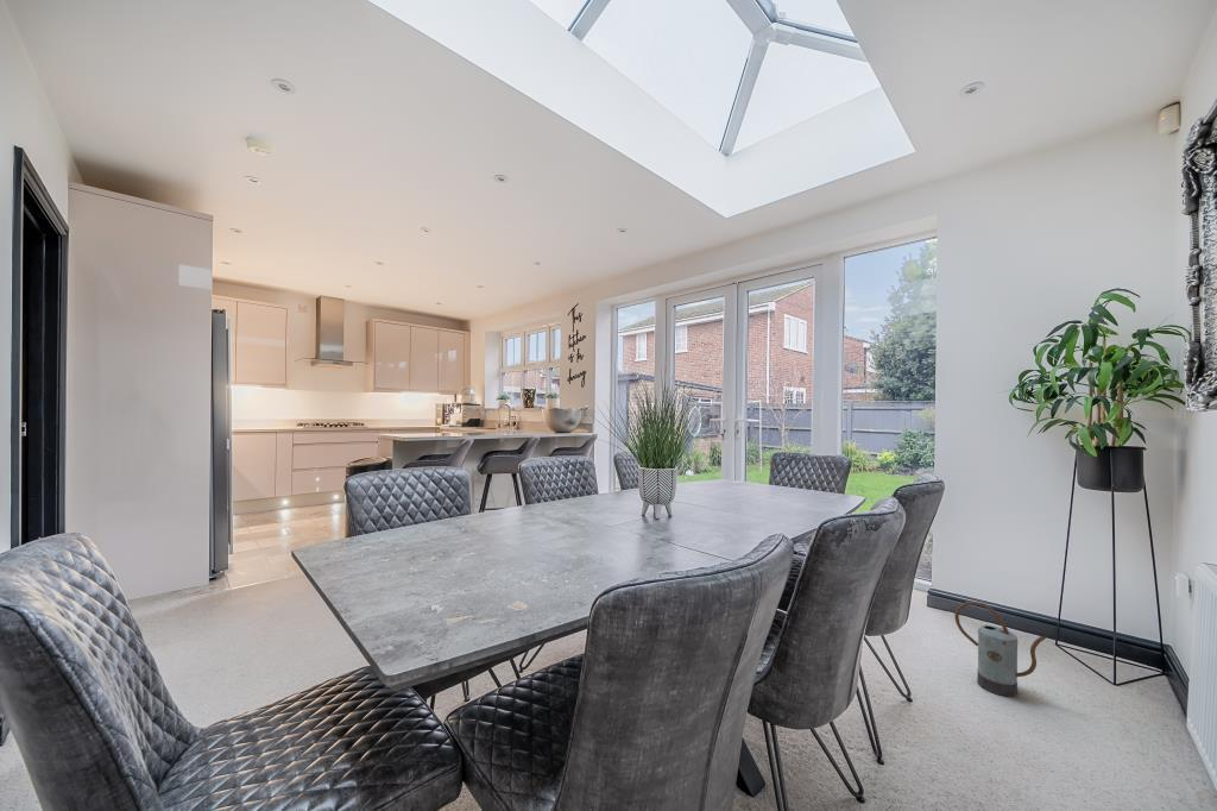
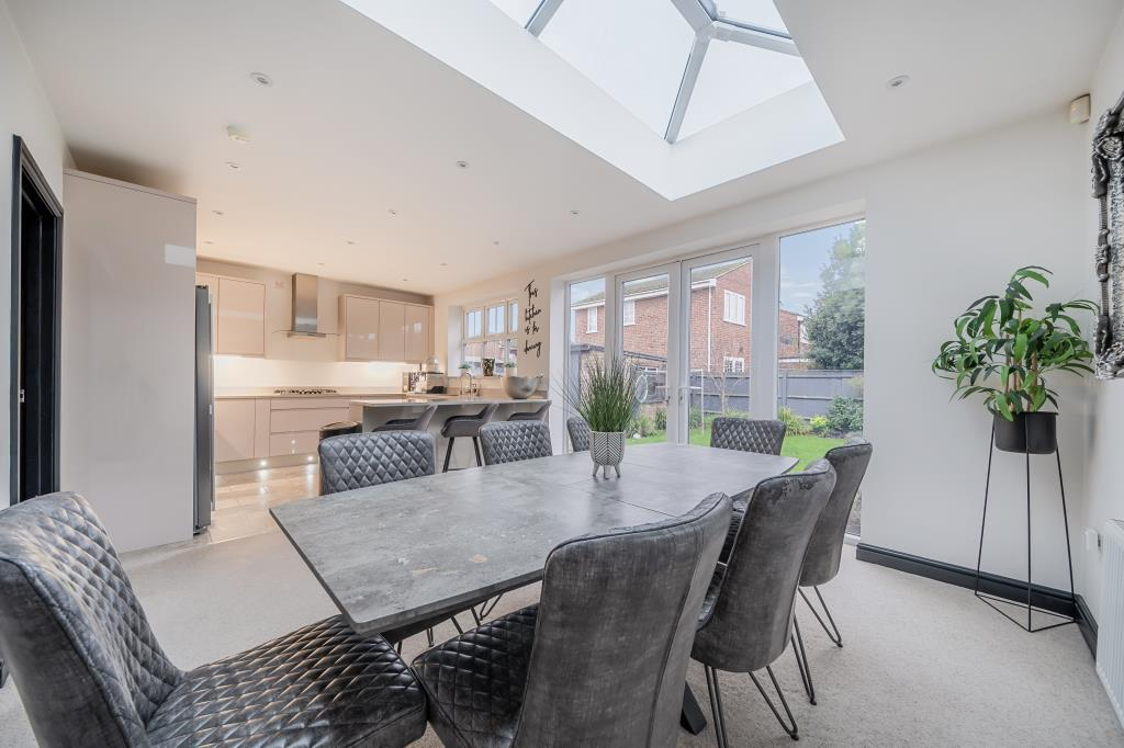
- watering can [953,601,1048,698]
